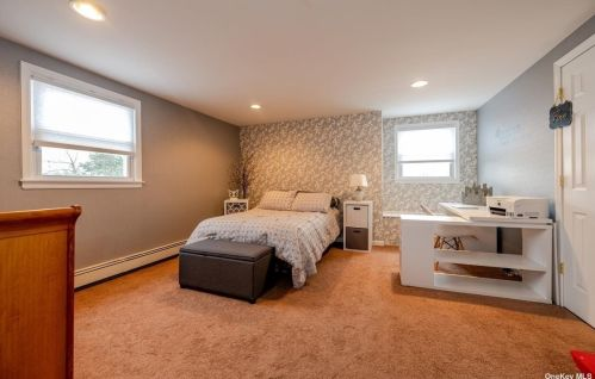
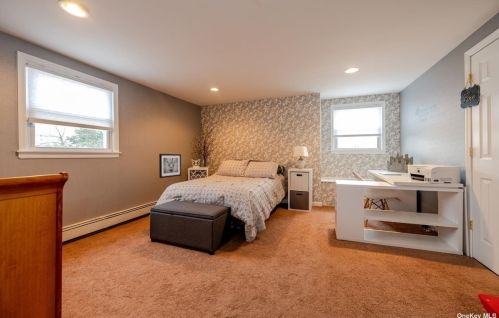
+ wall art [158,153,182,179]
